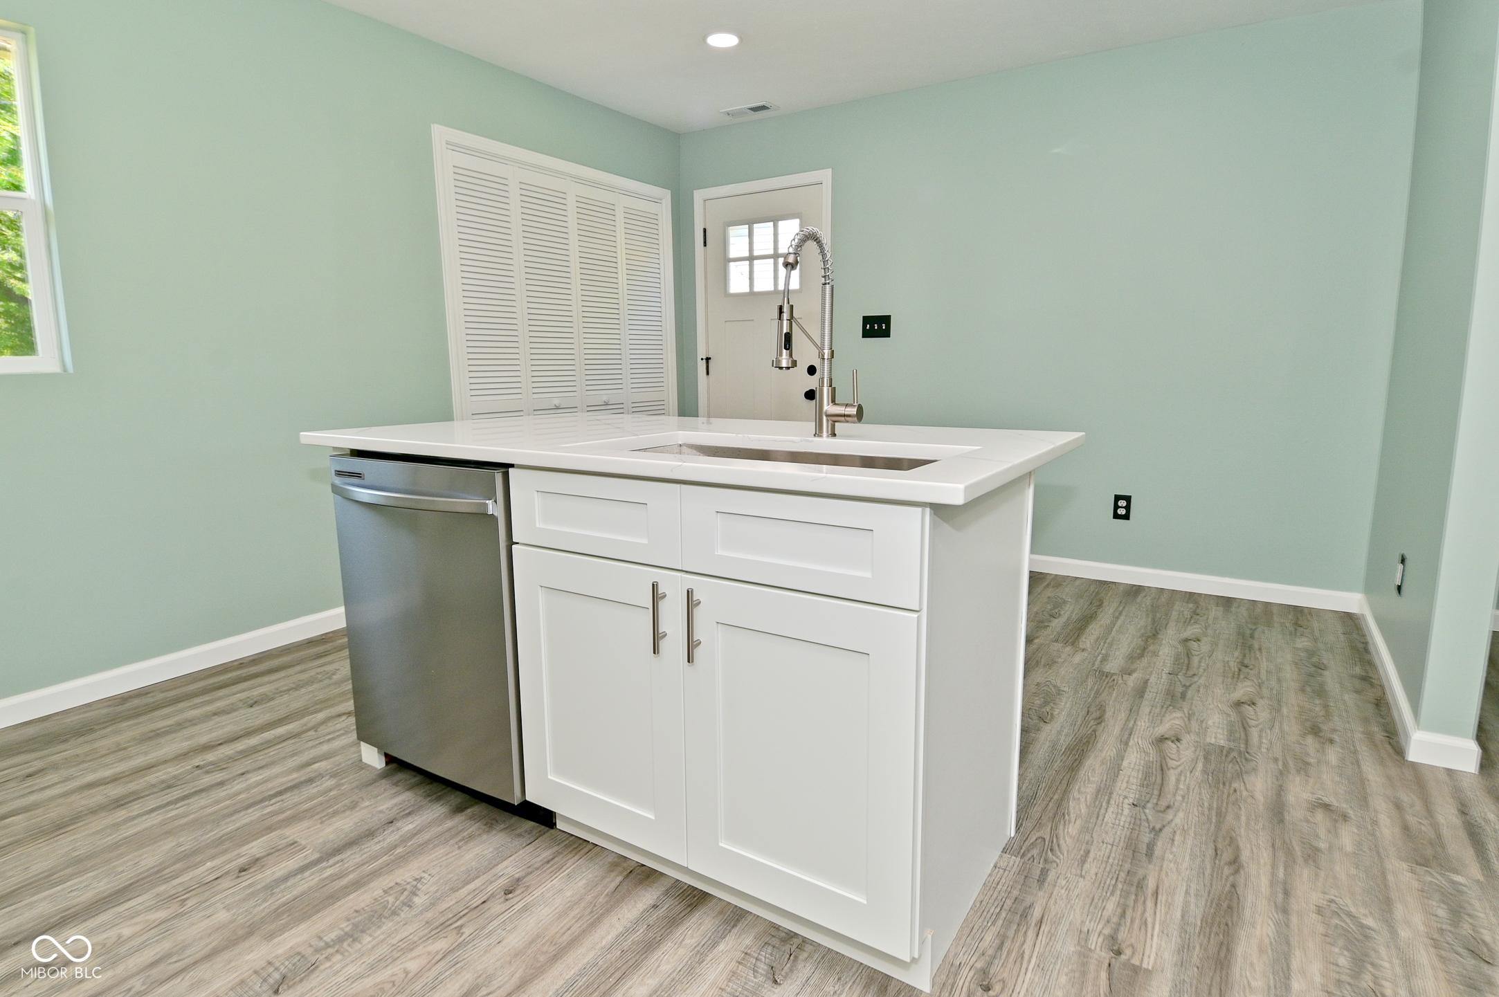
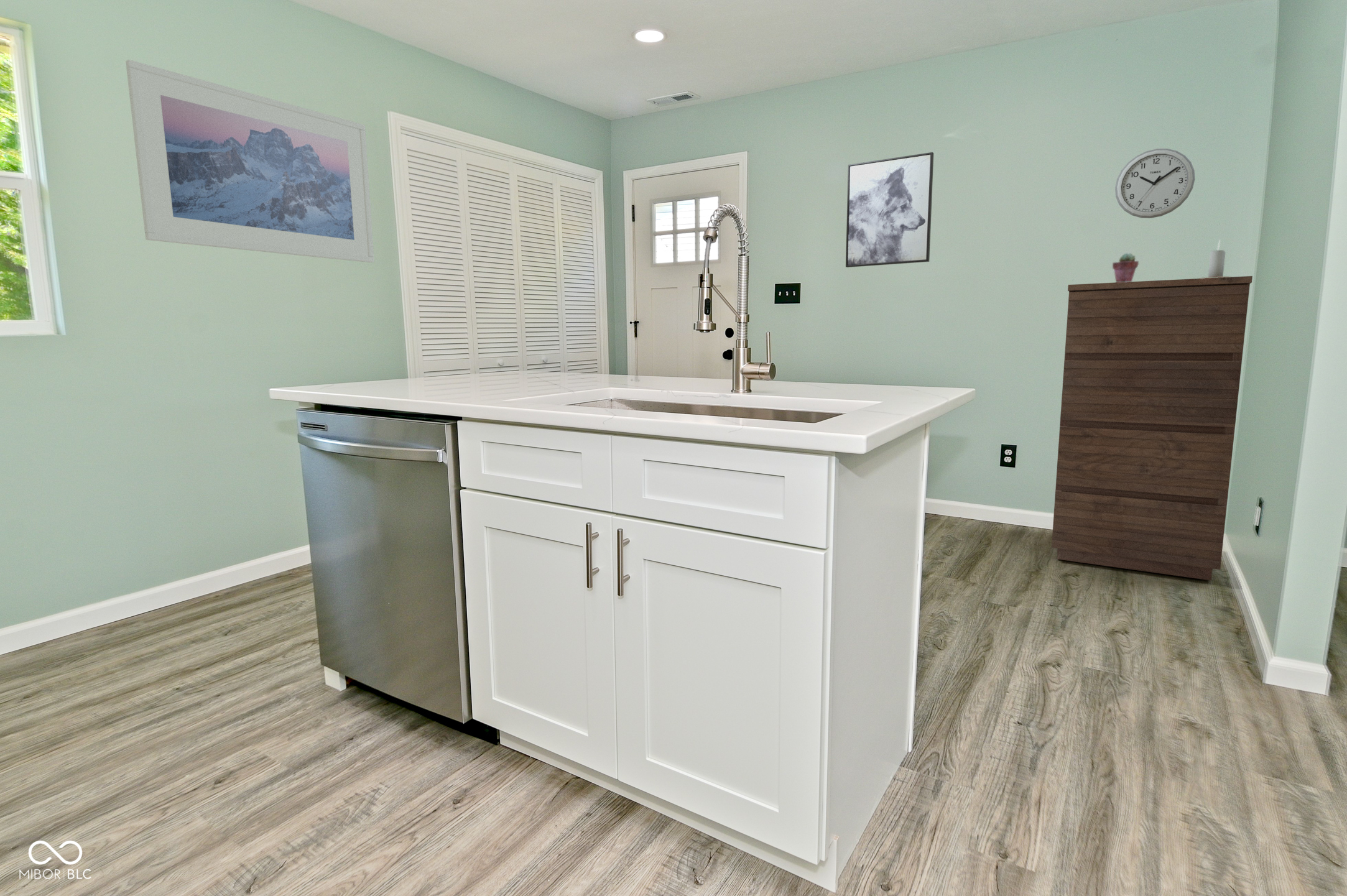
+ wall art [845,152,934,268]
+ candle [1199,238,1231,279]
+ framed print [125,59,375,263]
+ wall clock [1114,148,1195,219]
+ dresser [1051,275,1253,581]
+ potted succulent [1112,252,1139,282]
